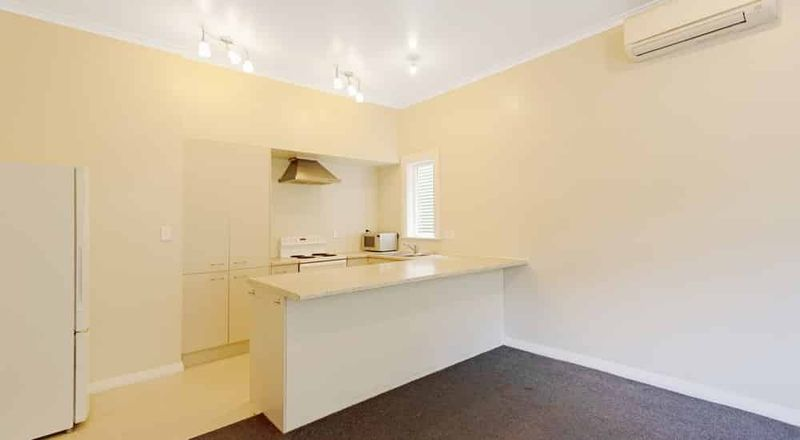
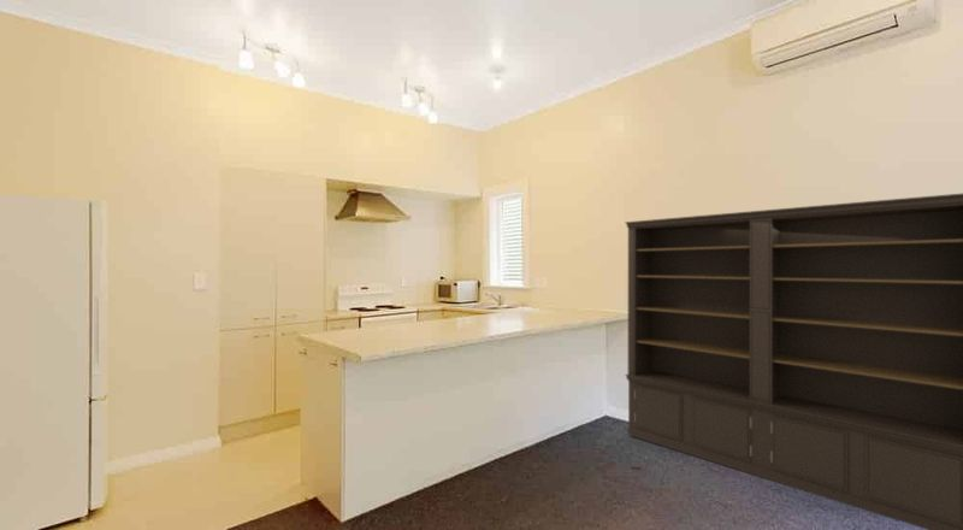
+ storage cabinet [624,193,963,530]
